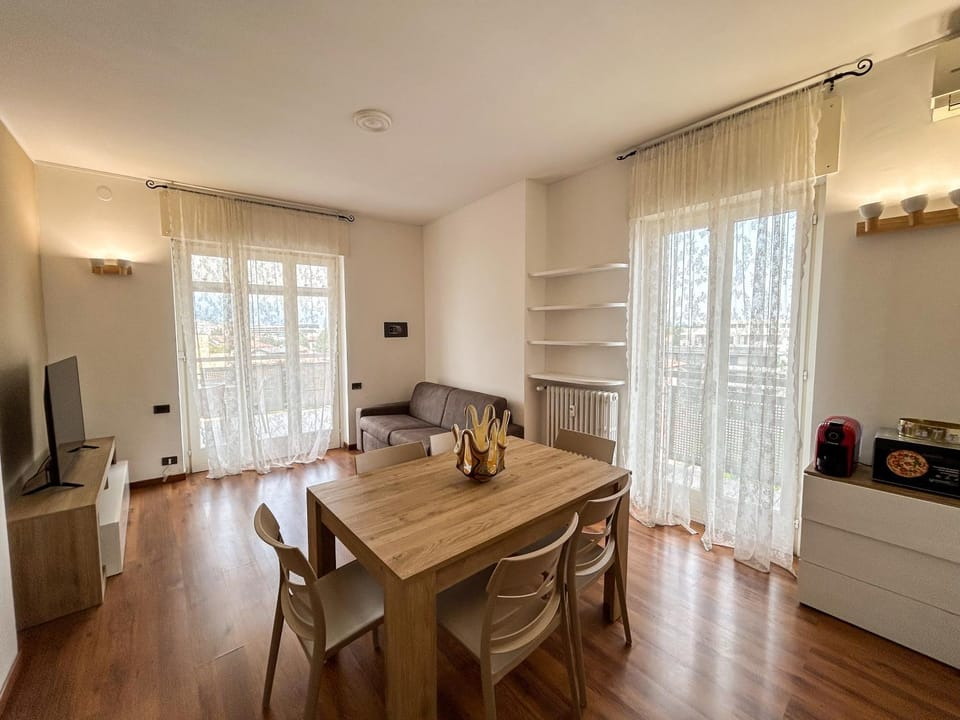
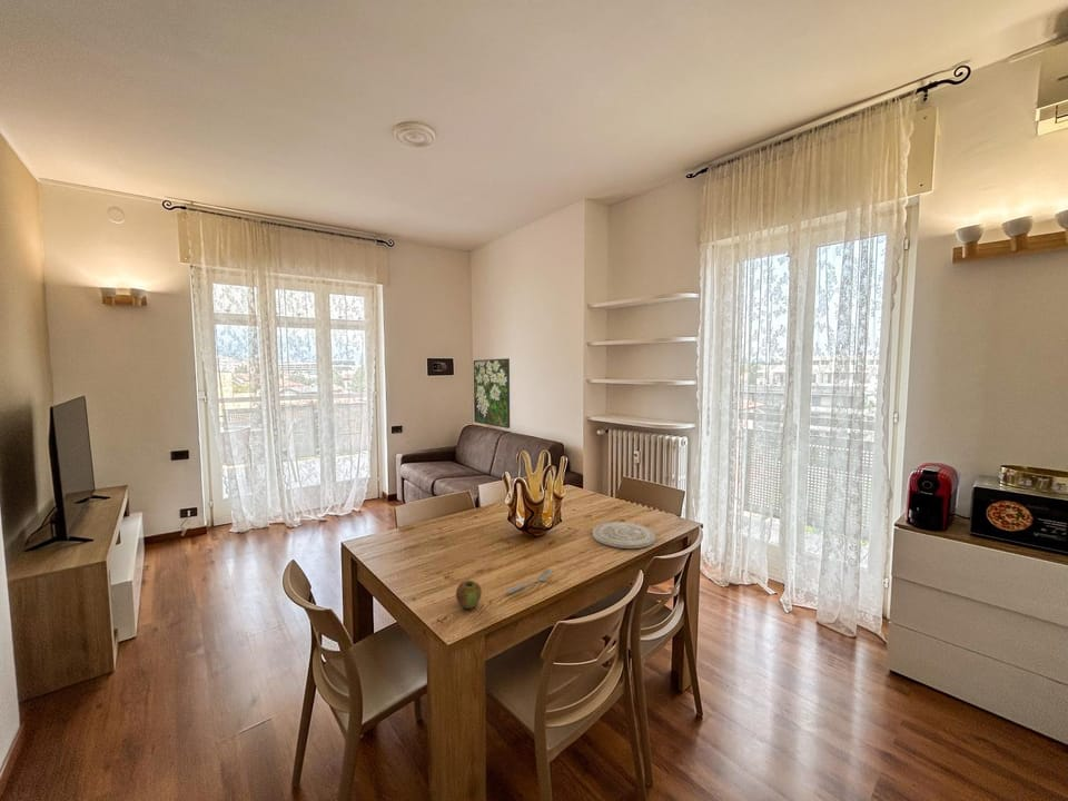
+ spoon [504,568,552,595]
+ plate [592,521,656,550]
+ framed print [473,357,511,429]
+ apple [455,580,483,610]
